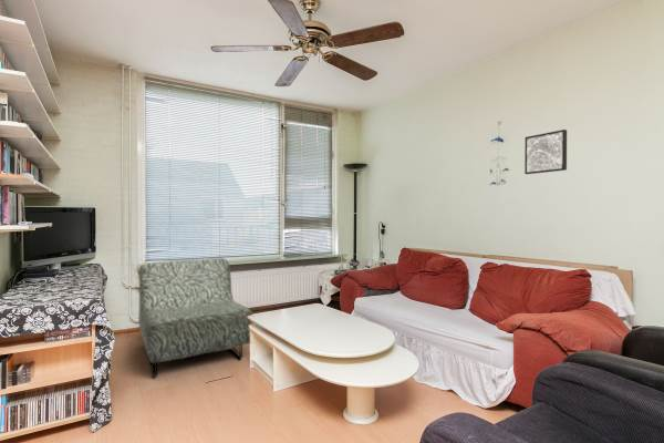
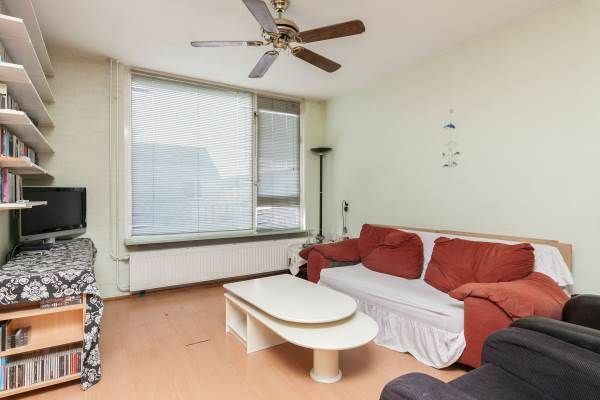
- wall art [523,128,568,175]
- armchair [137,257,255,379]
